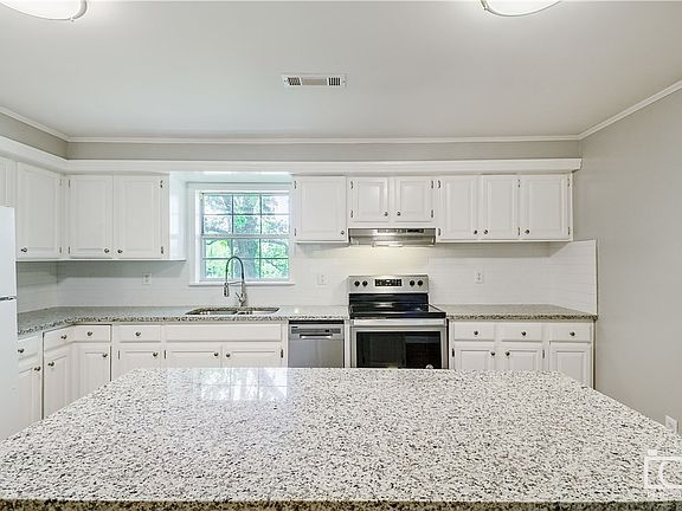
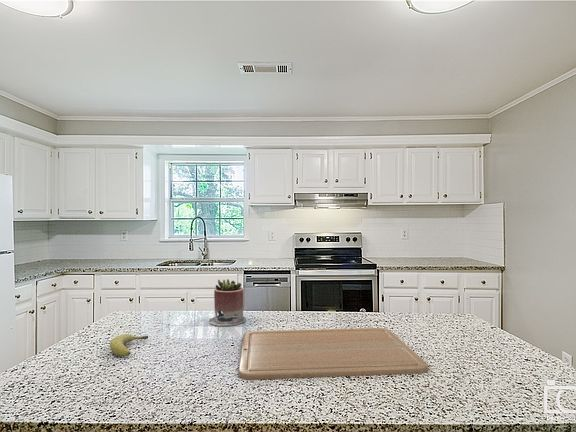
+ fruit [109,333,149,357]
+ succulent planter [208,278,247,327]
+ chopping board [238,327,429,380]
